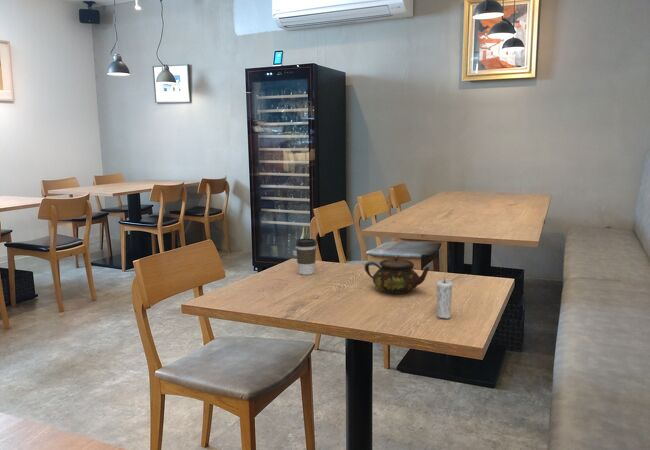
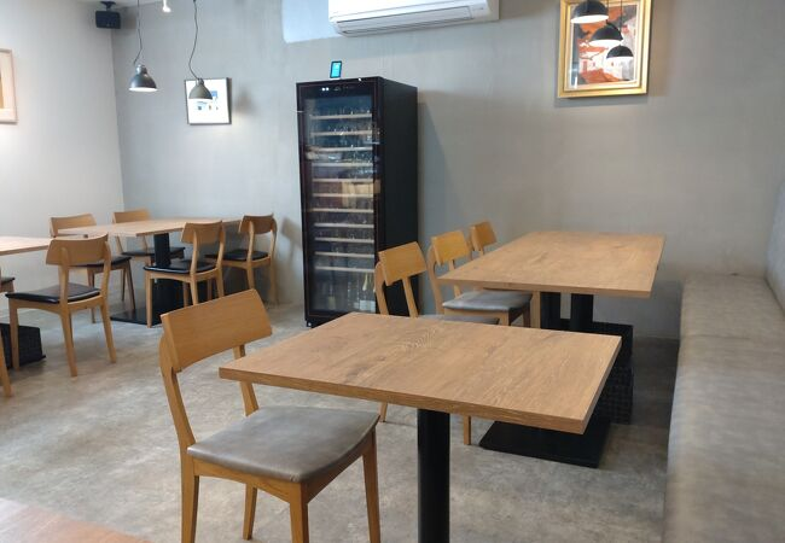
- coffee cup [295,238,318,276]
- candle [436,278,454,320]
- teapot [364,254,432,295]
